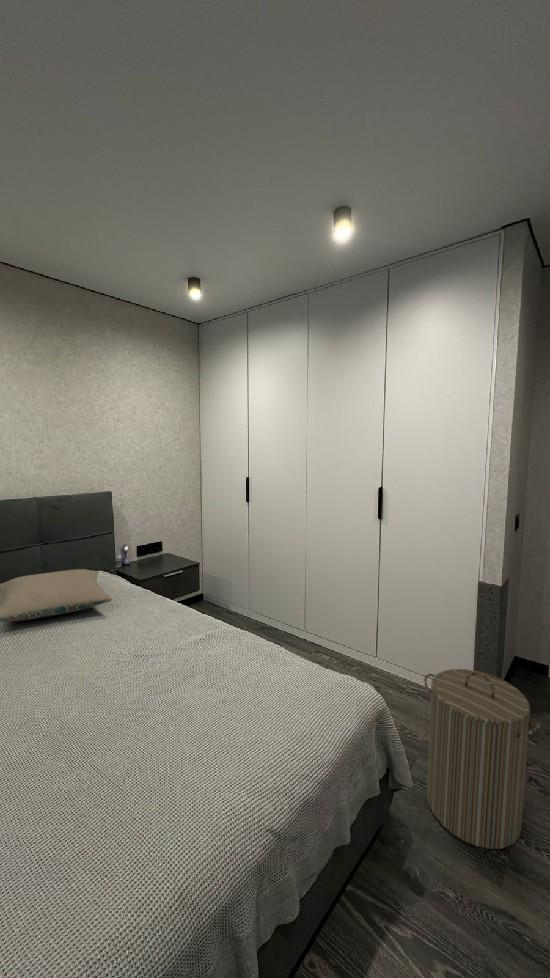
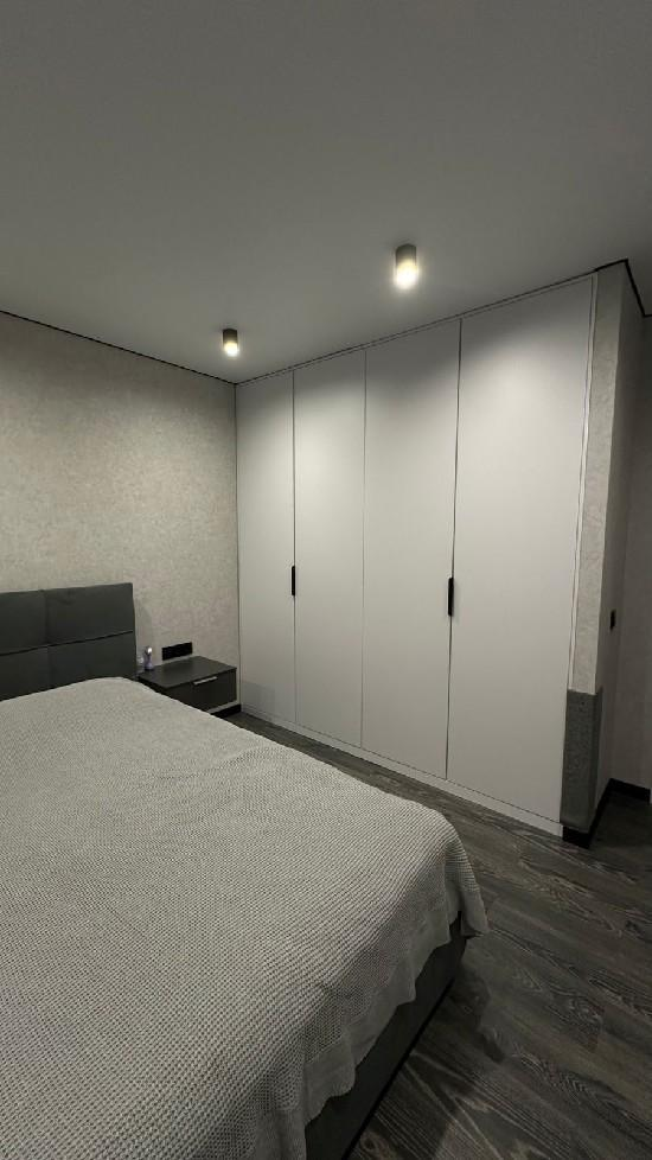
- laundry hamper [423,668,542,850]
- pillow [0,568,113,623]
